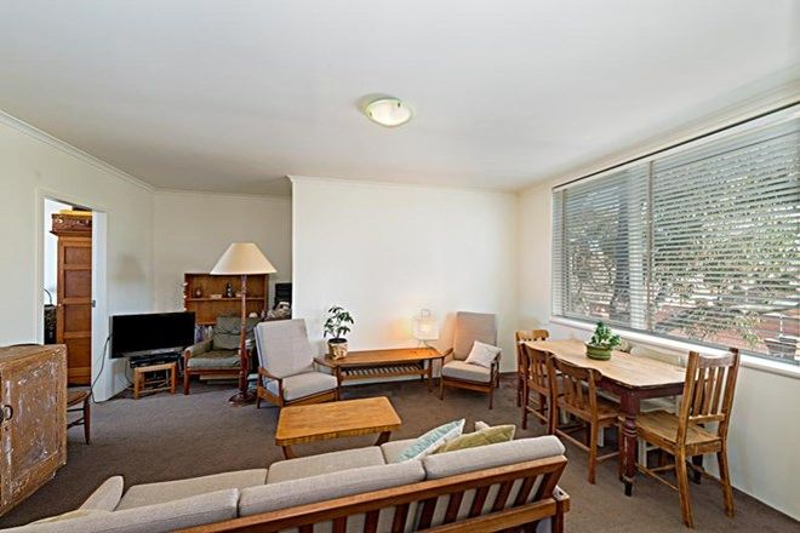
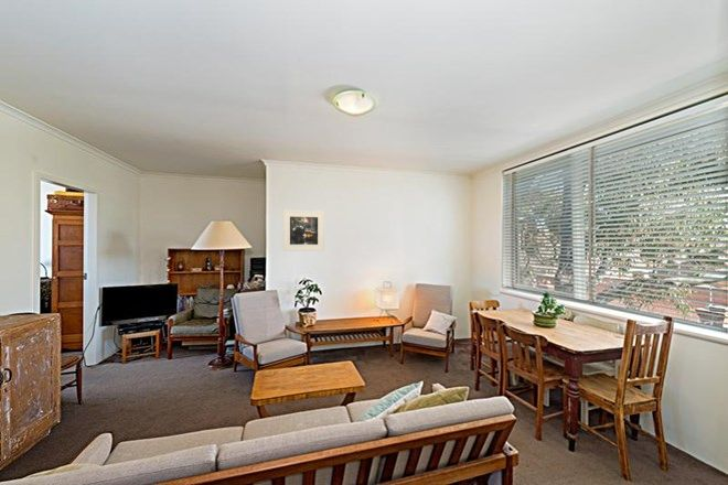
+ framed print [282,209,325,252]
